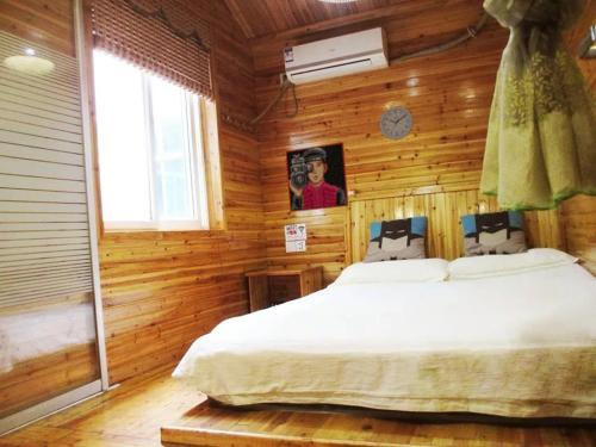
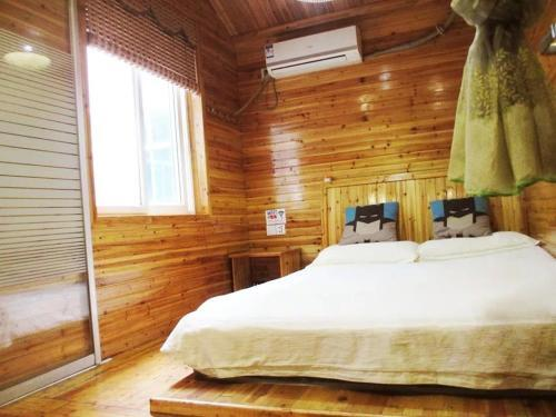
- pixel art [284,141,350,213]
- wall clock [378,105,415,141]
